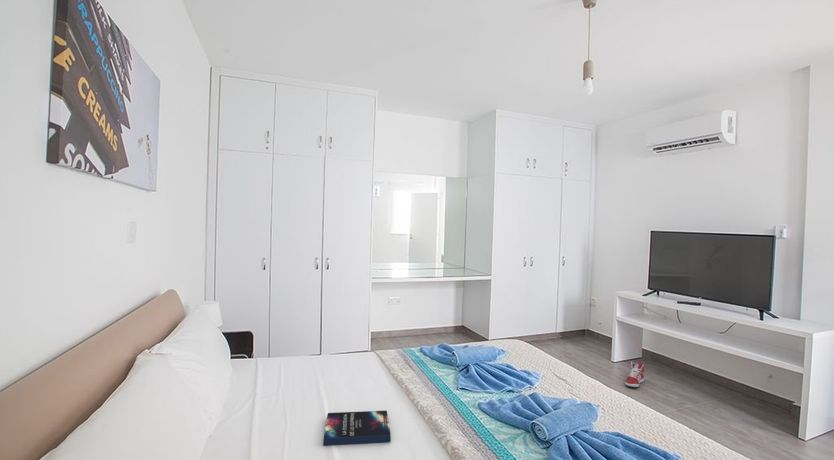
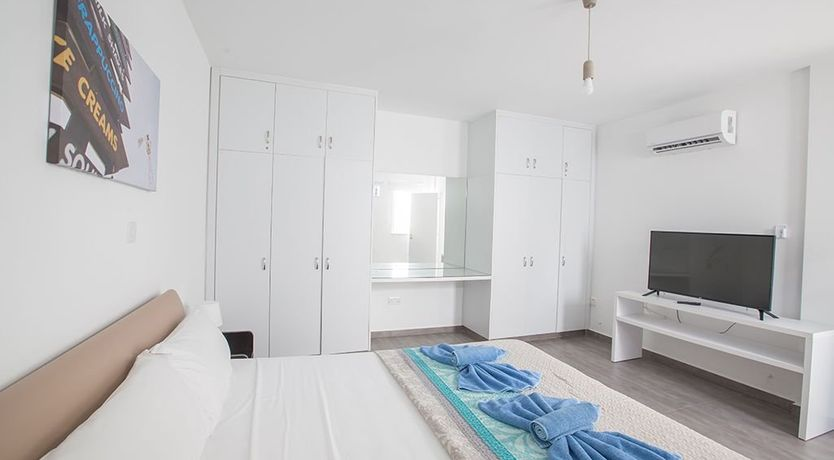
- sneaker [624,361,646,388]
- hardback book [322,410,392,446]
